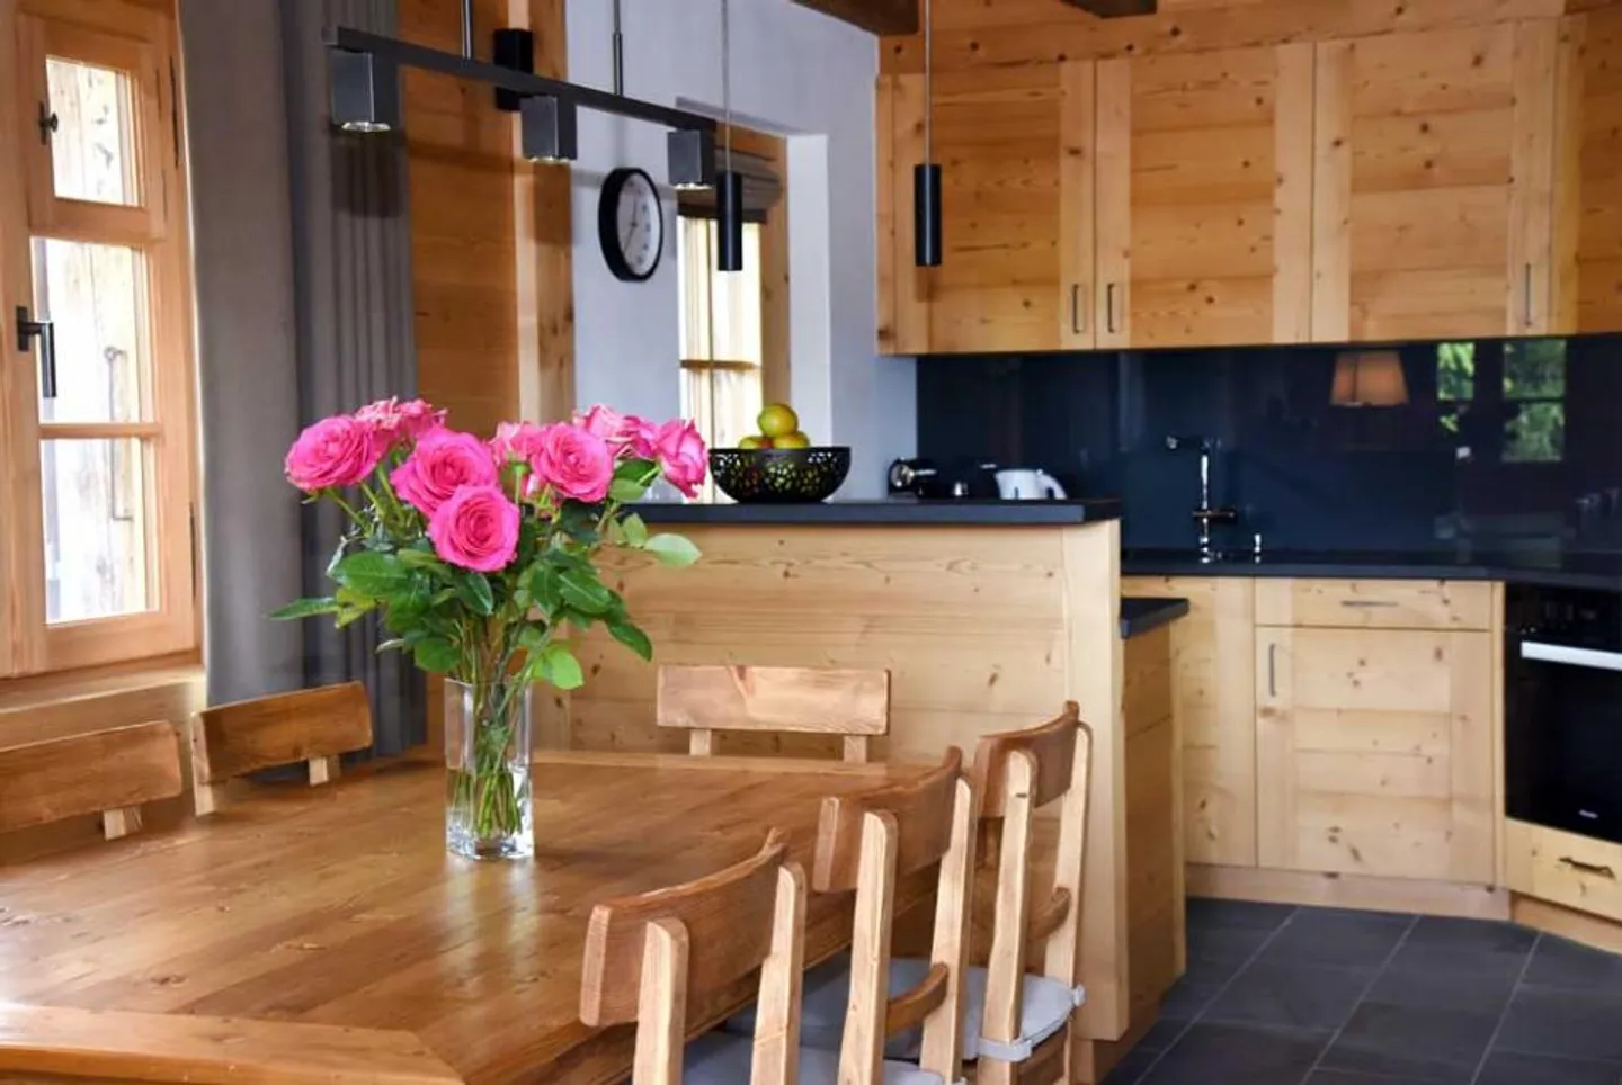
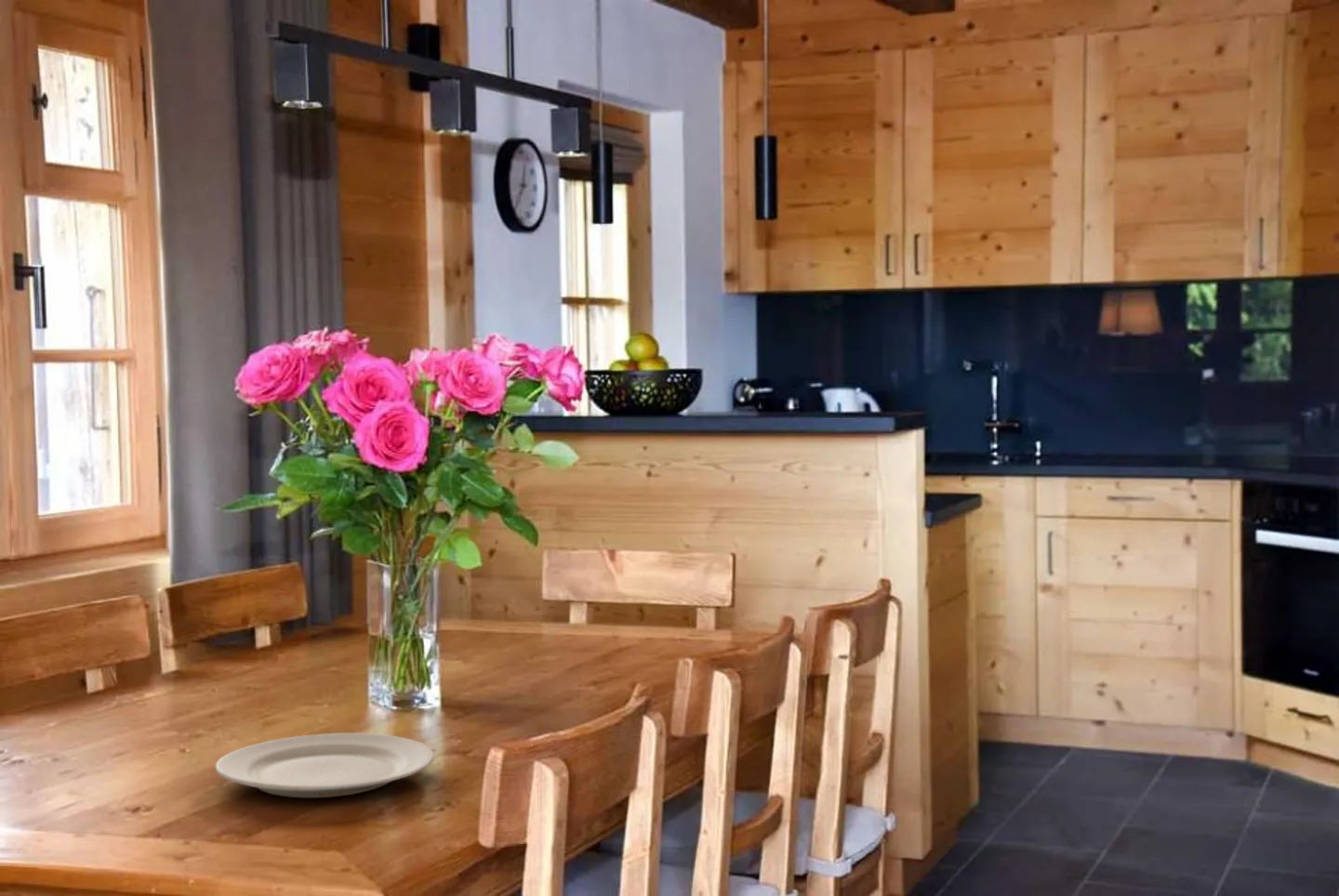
+ chinaware [214,732,435,798]
